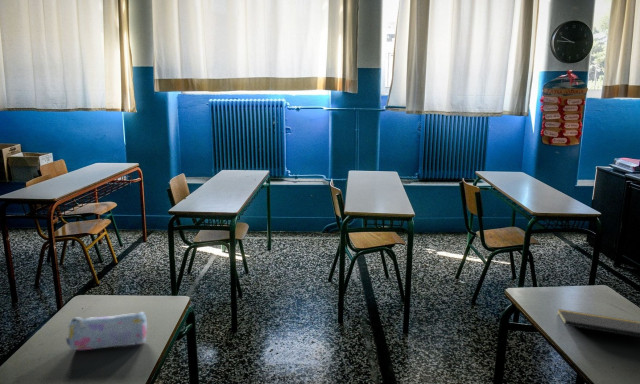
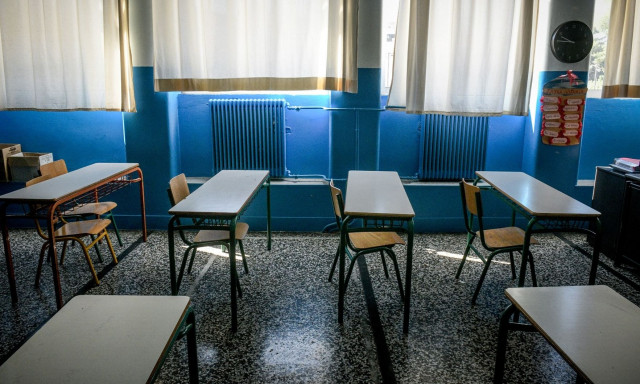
- notepad [557,308,640,338]
- pencil case [65,311,148,351]
